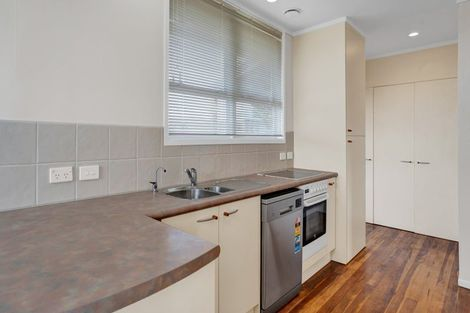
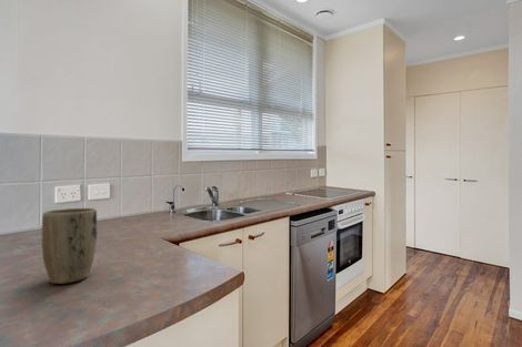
+ plant pot [41,207,98,285]
